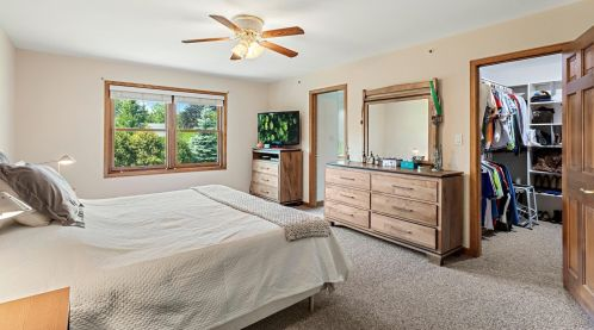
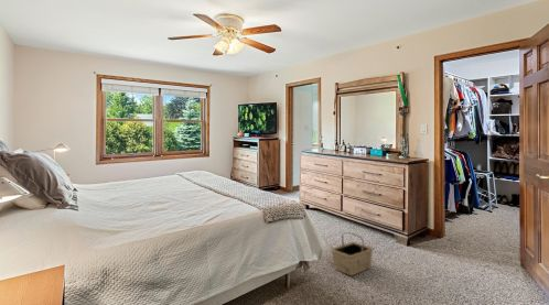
+ basket [330,231,374,276]
